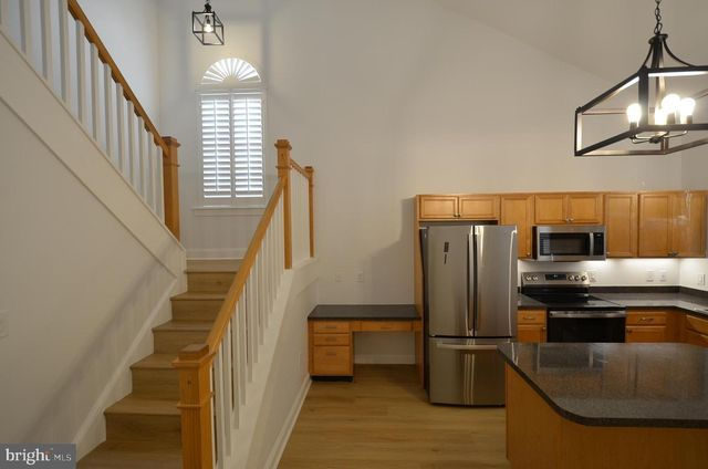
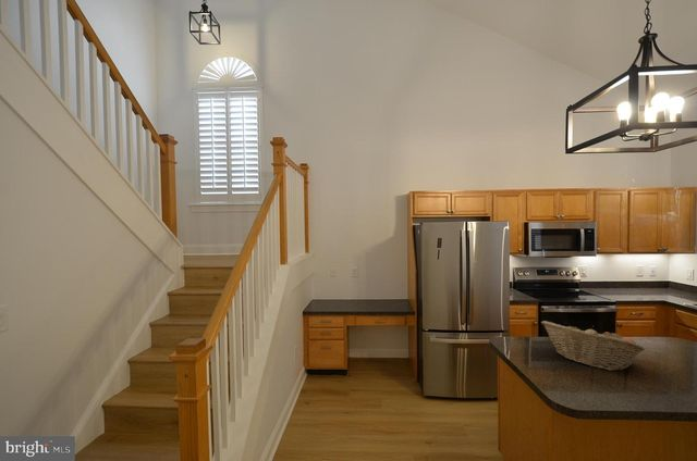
+ fruit basket [540,320,647,372]
